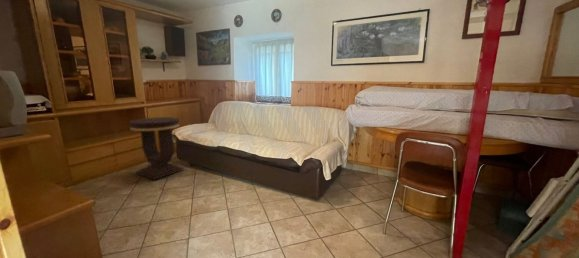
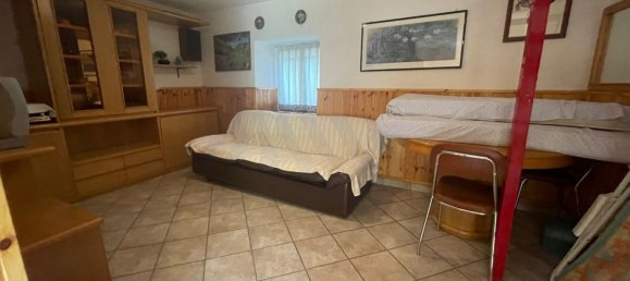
- side table [129,116,184,181]
